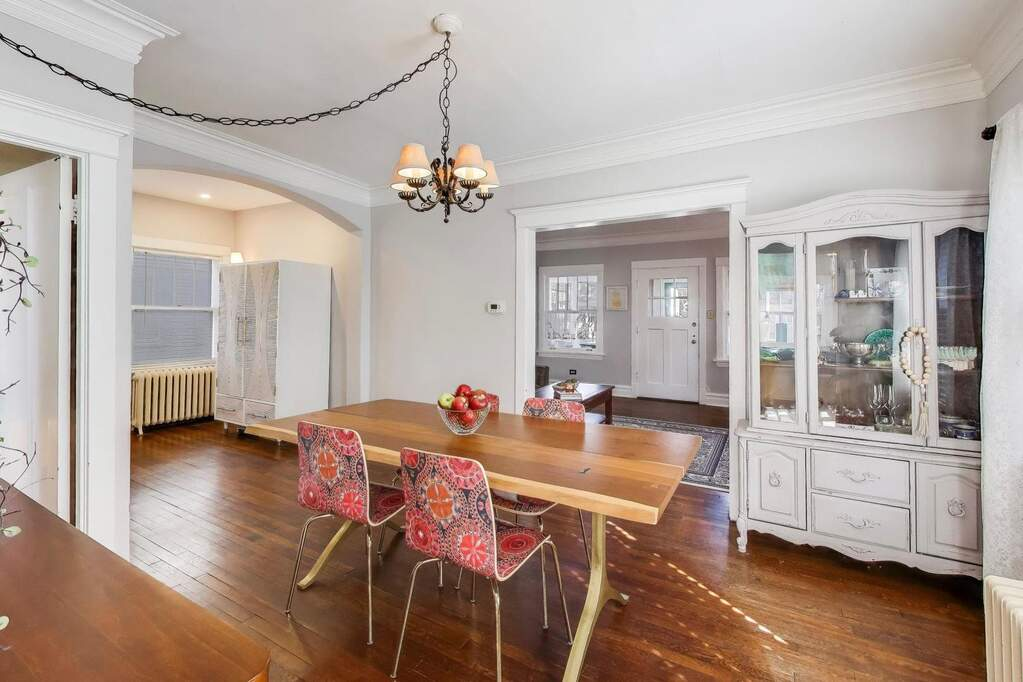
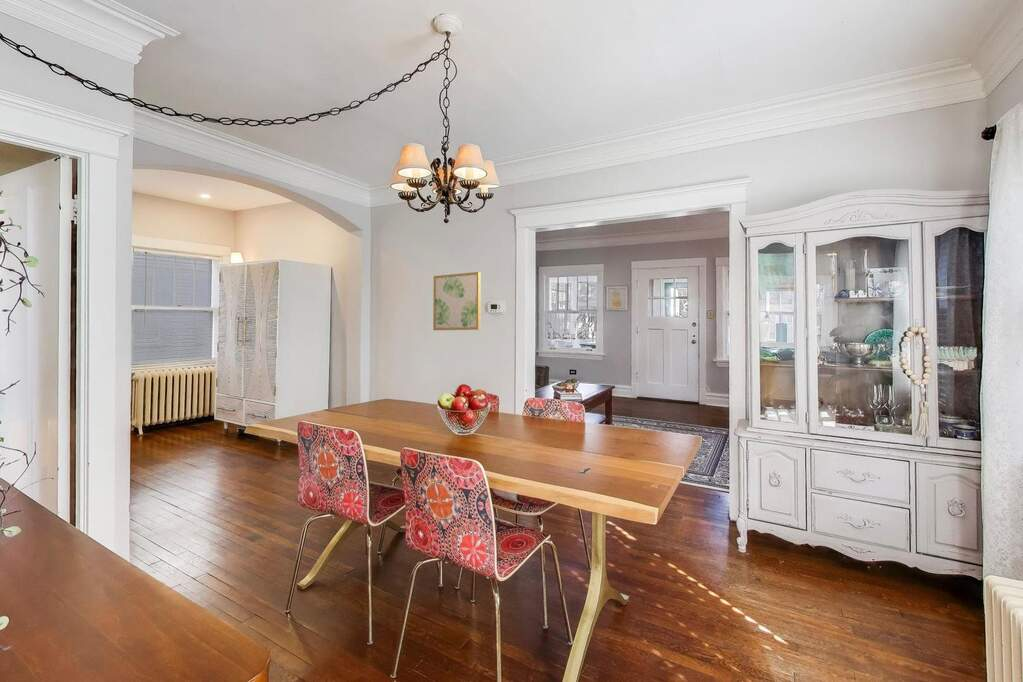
+ wall art [432,271,482,331]
